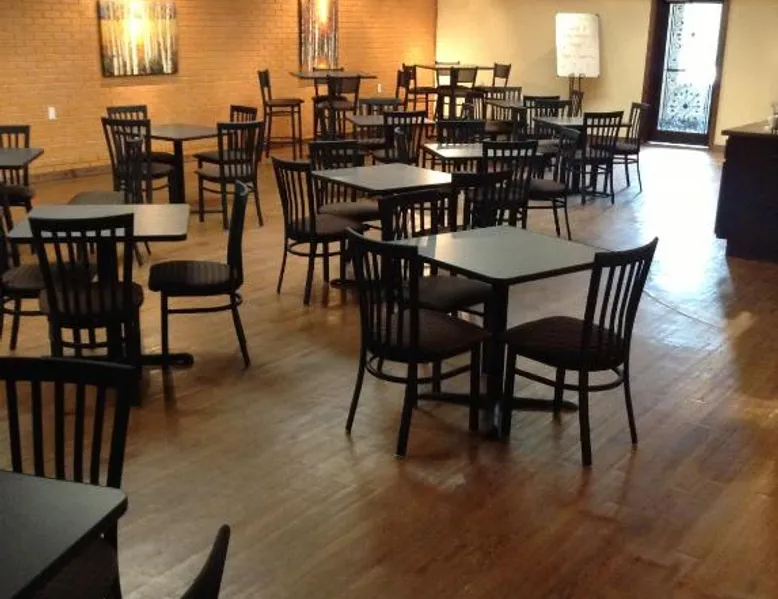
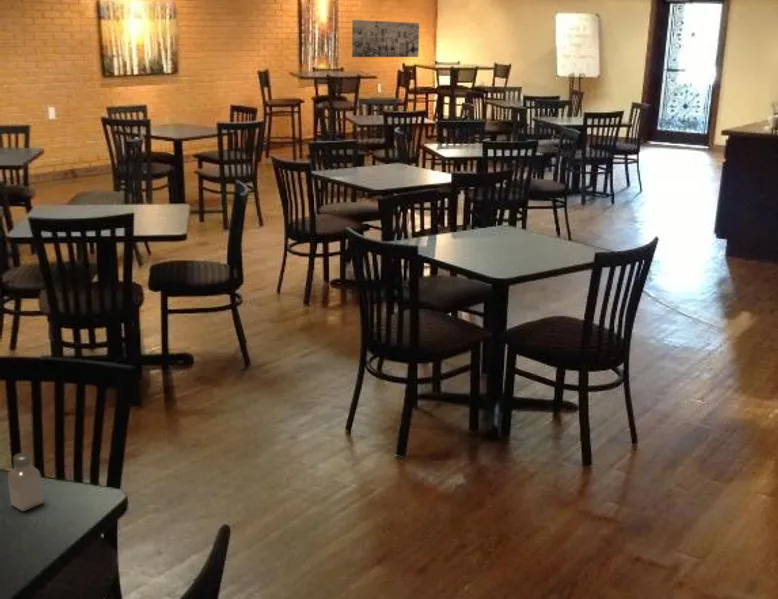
+ saltshaker [7,451,44,512]
+ wall art [351,19,420,58]
